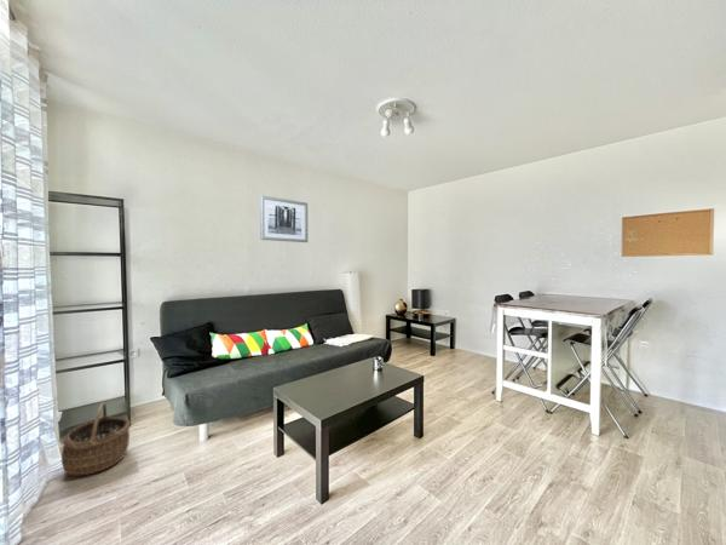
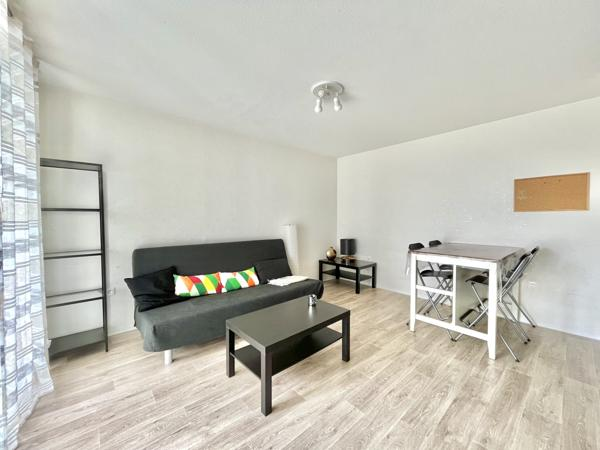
- wall art [259,195,309,243]
- wicker basket [60,402,132,477]
